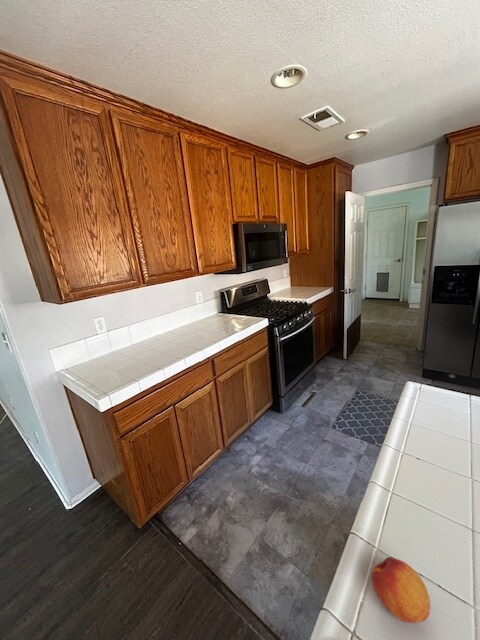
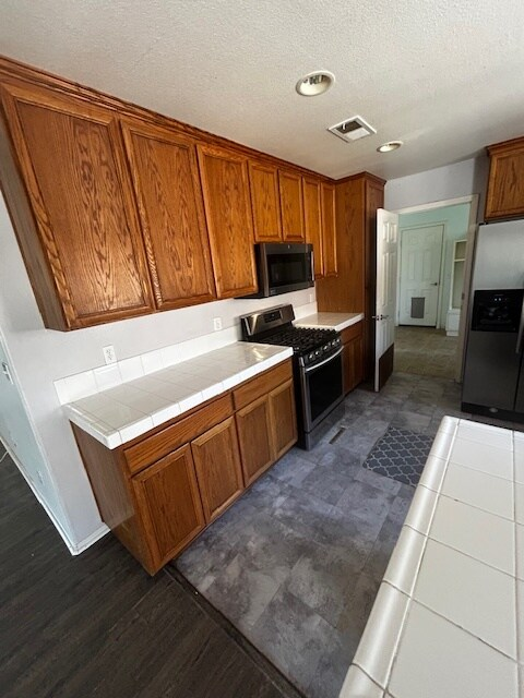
- fruit [370,556,432,624]
